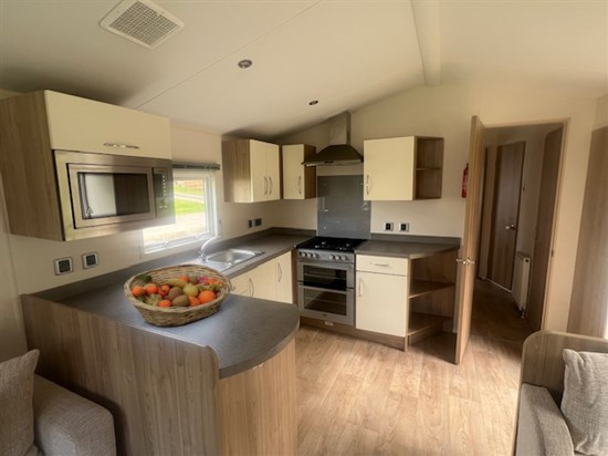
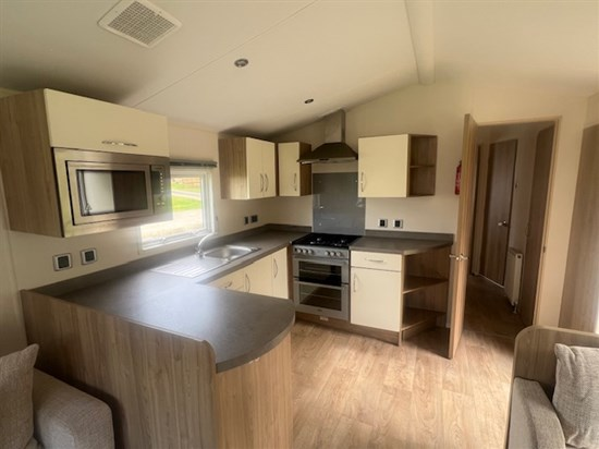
- fruit basket [124,262,233,328]
